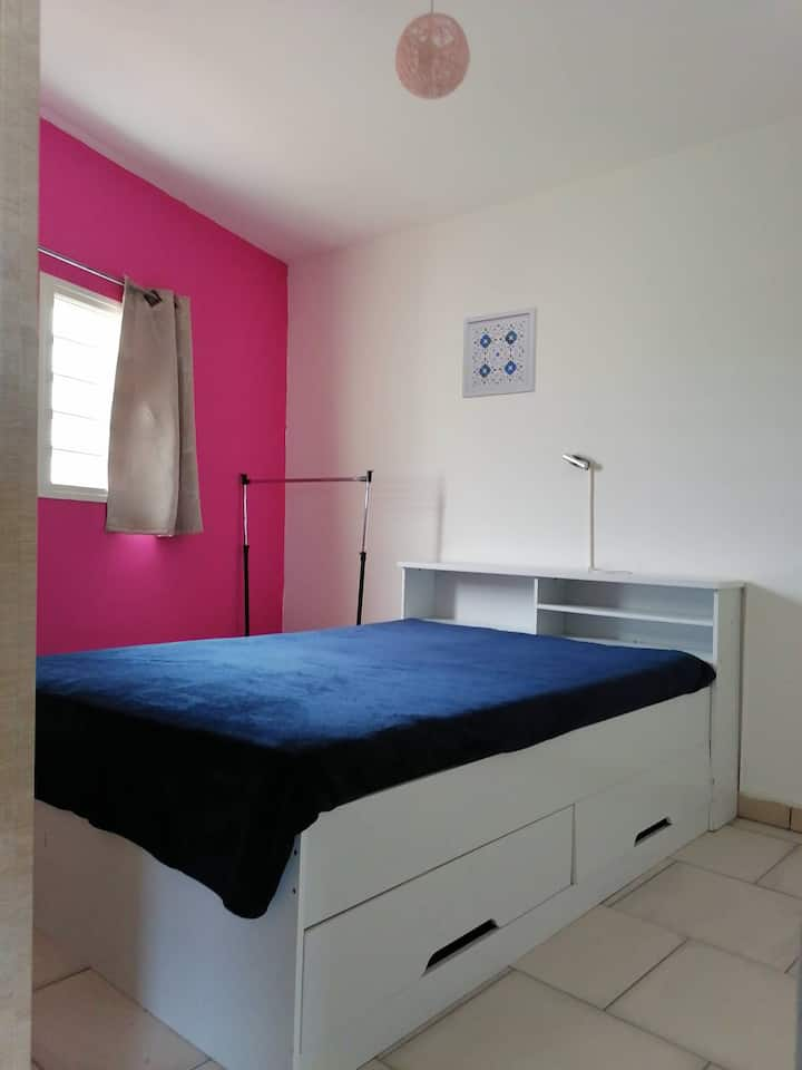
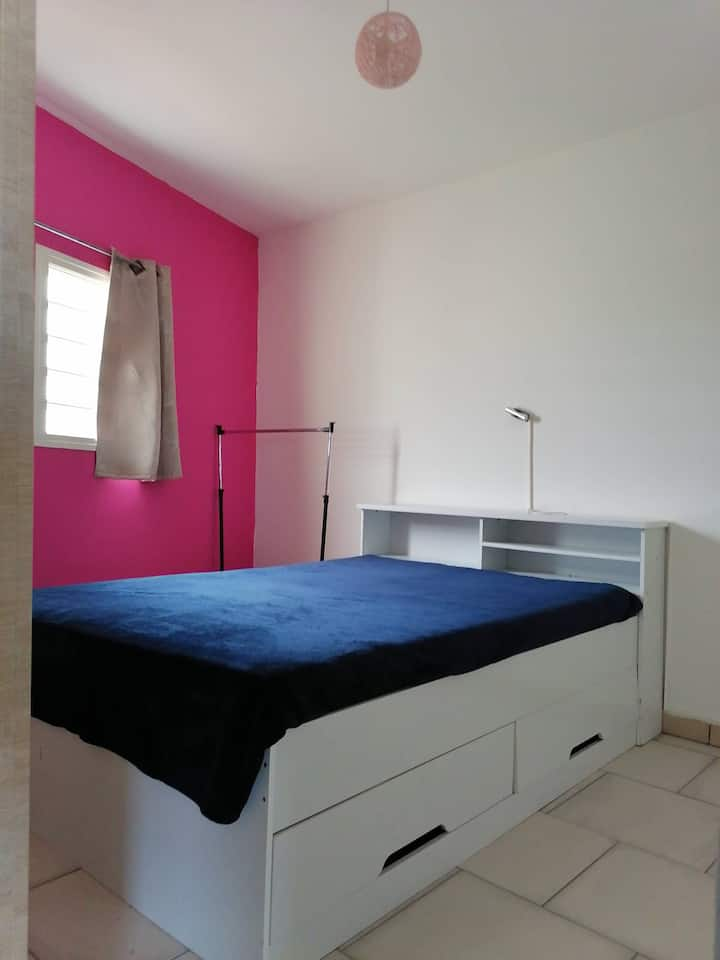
- wall art [461,307,538,399]
